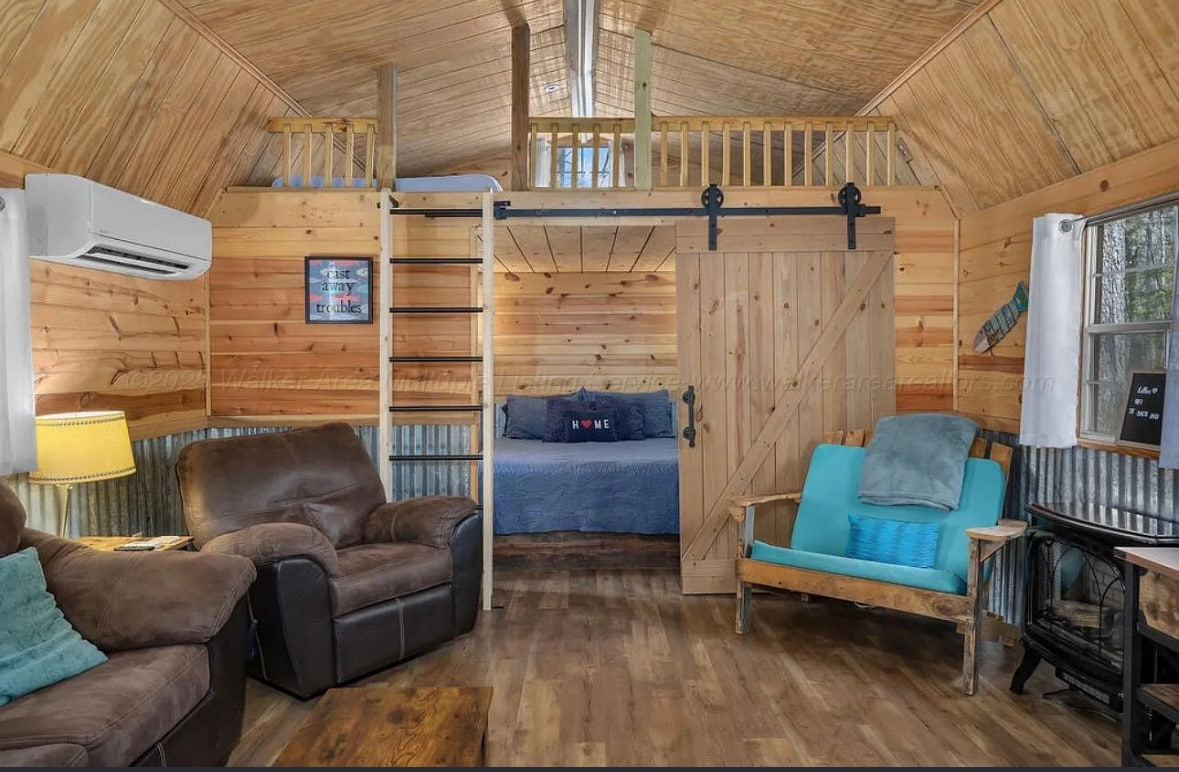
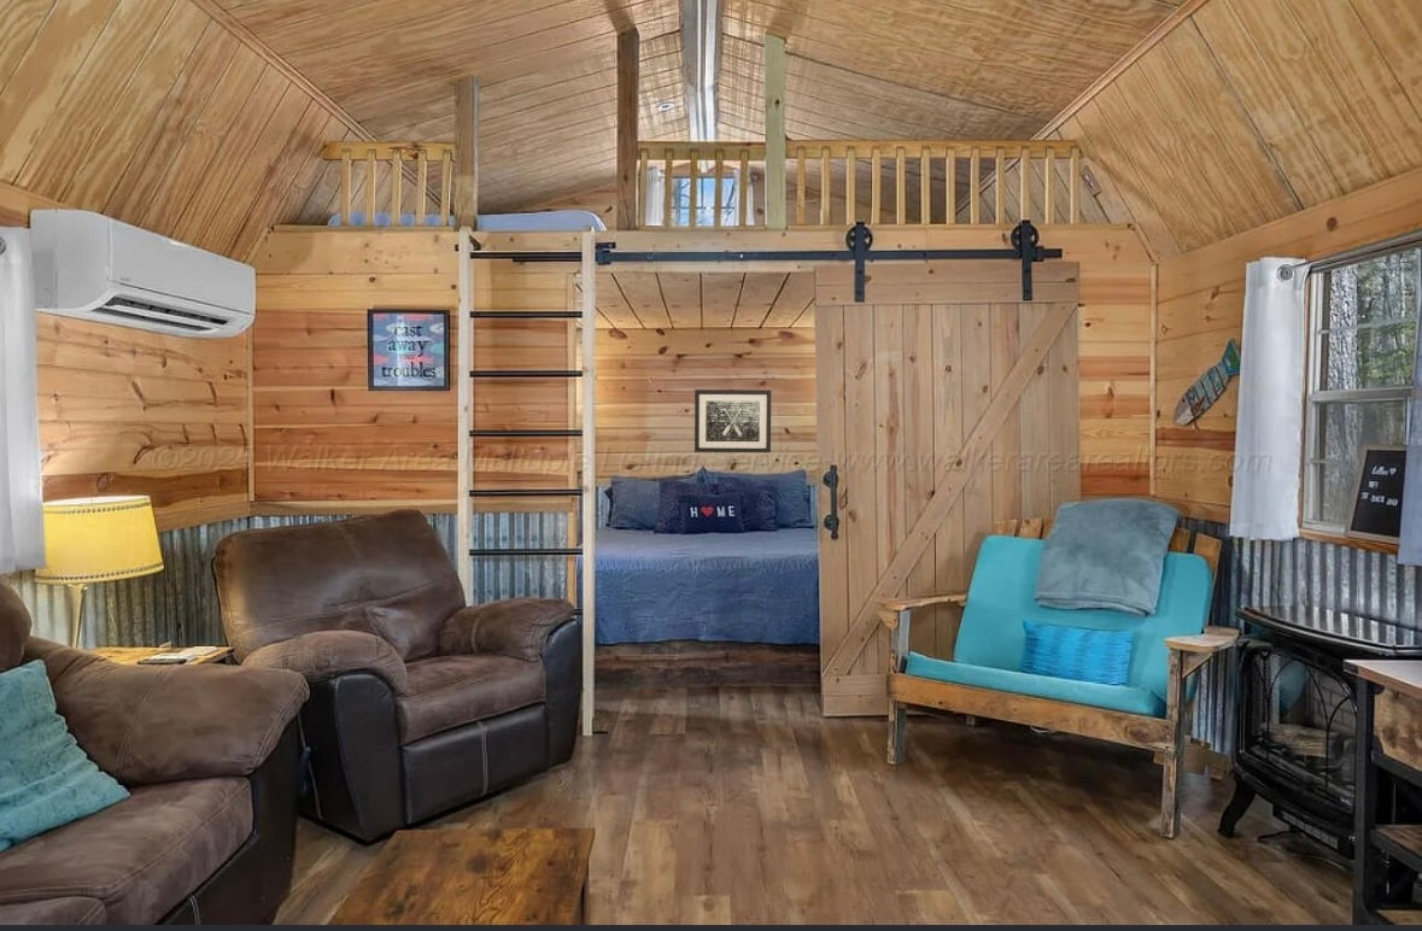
+ wall art [694,388,772,453]
